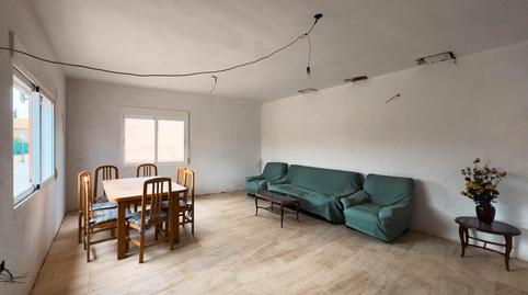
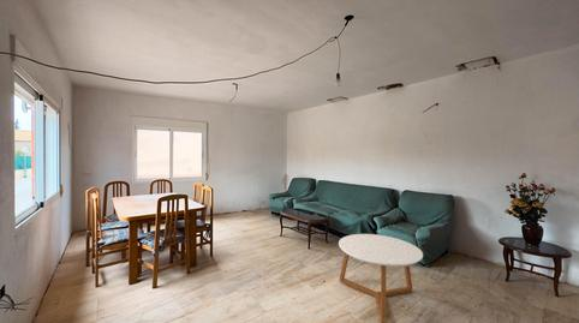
+ coffee table [338,233,424,323]
